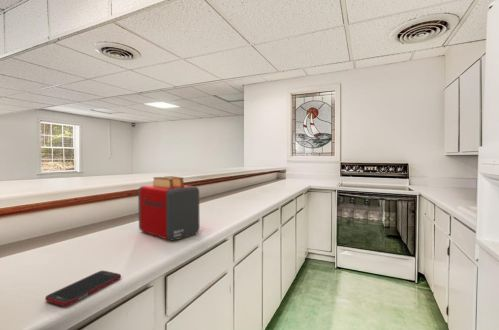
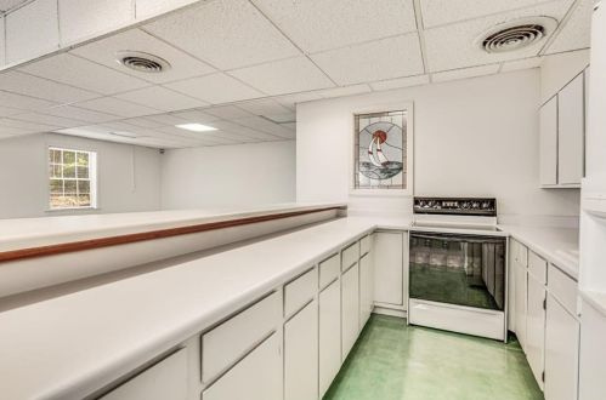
- cell phone [44,270,122,307]
- toaster [137,175,201,242]
